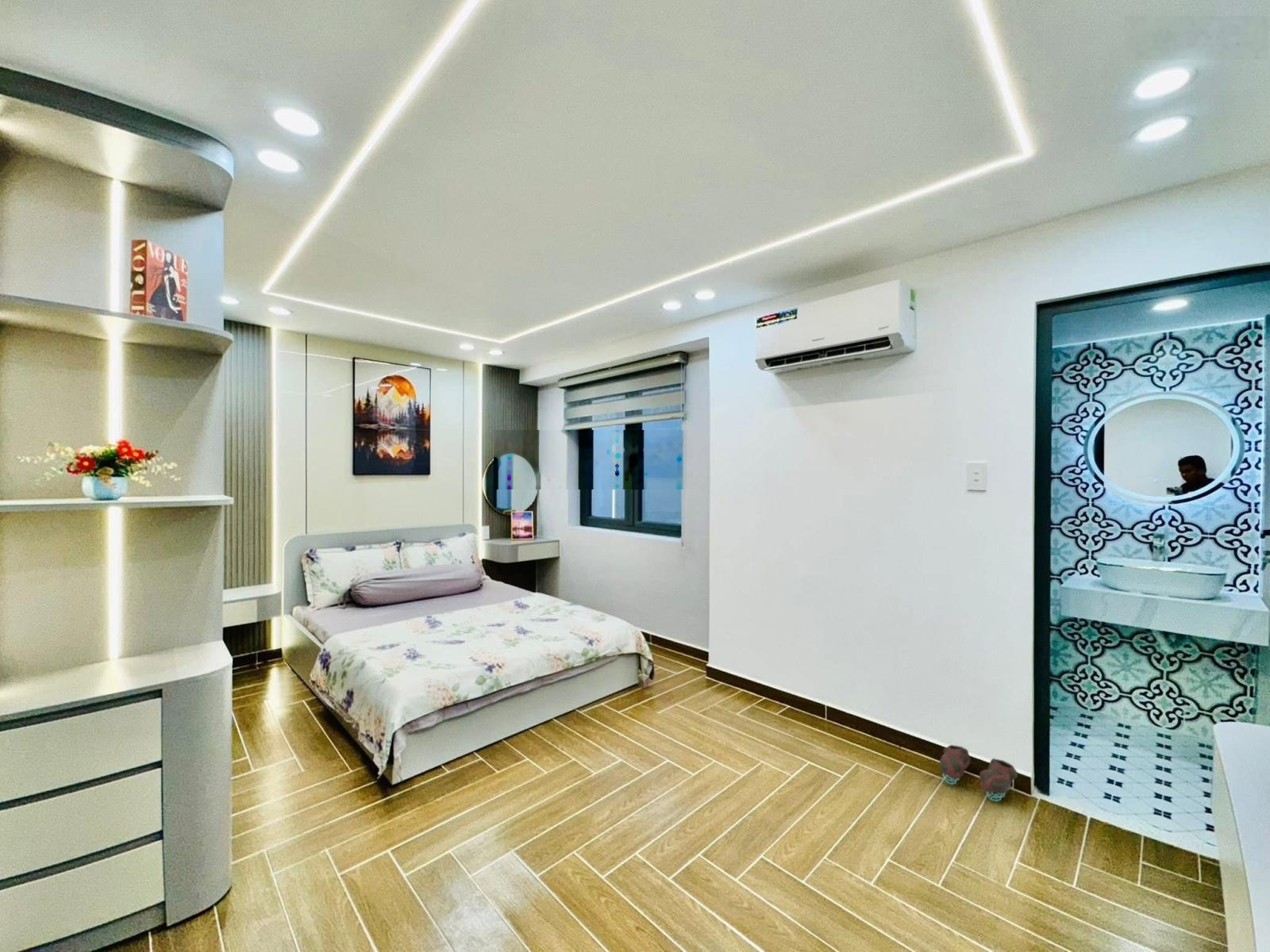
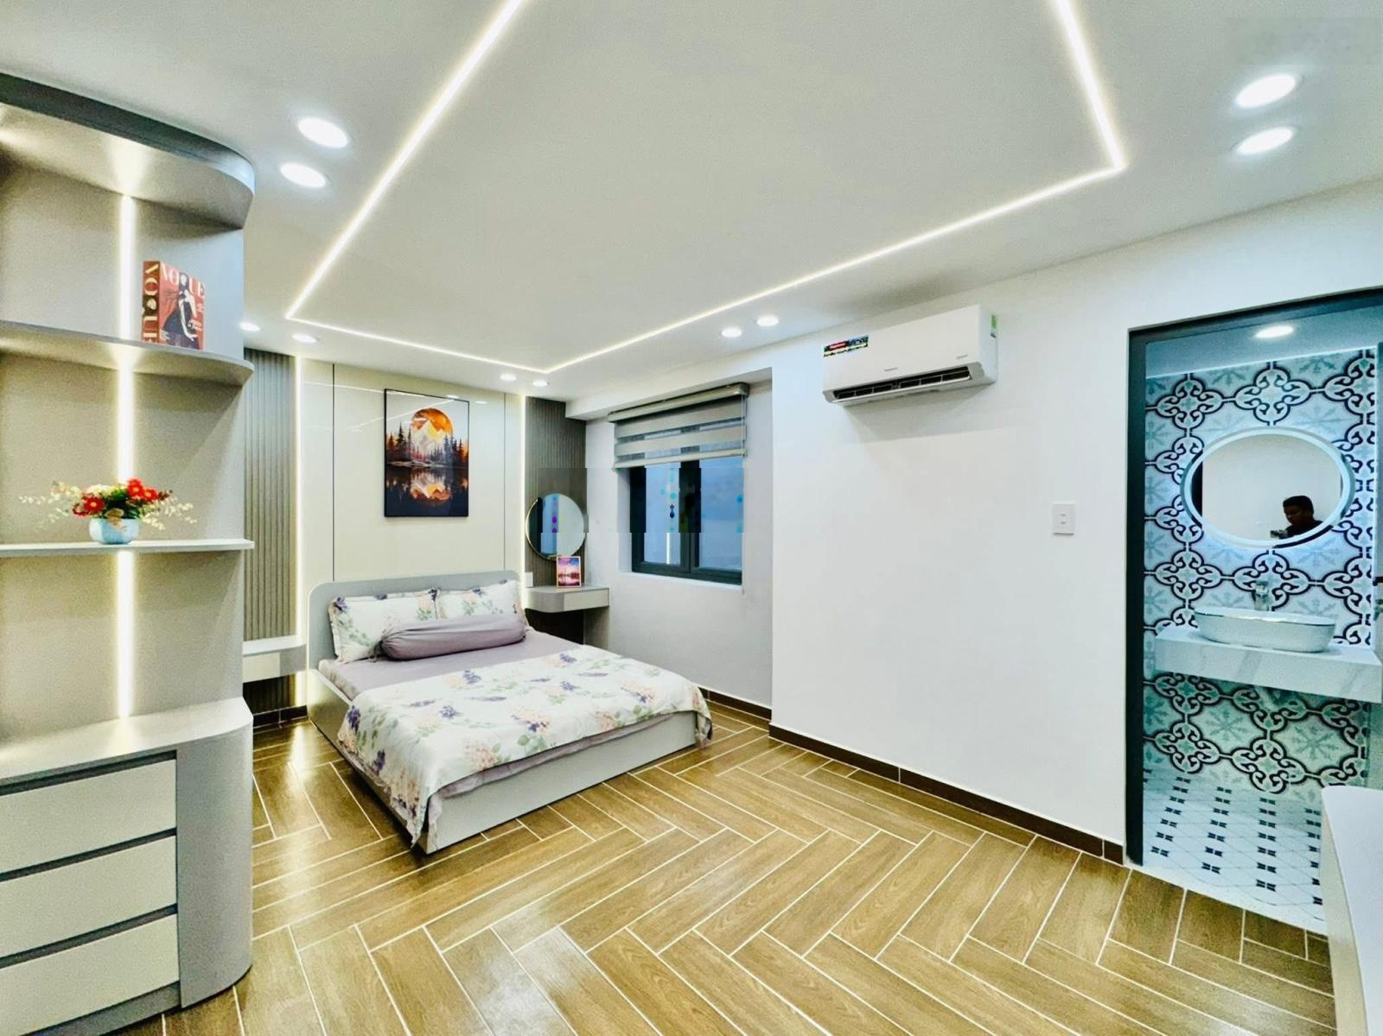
- shoe [939,744,1018,802]
